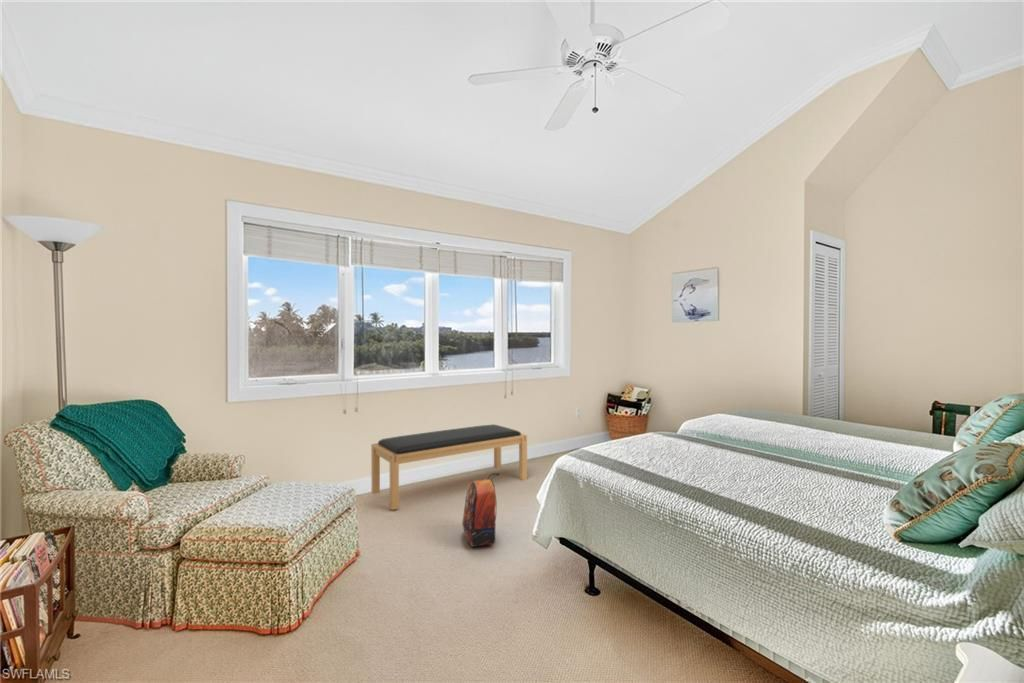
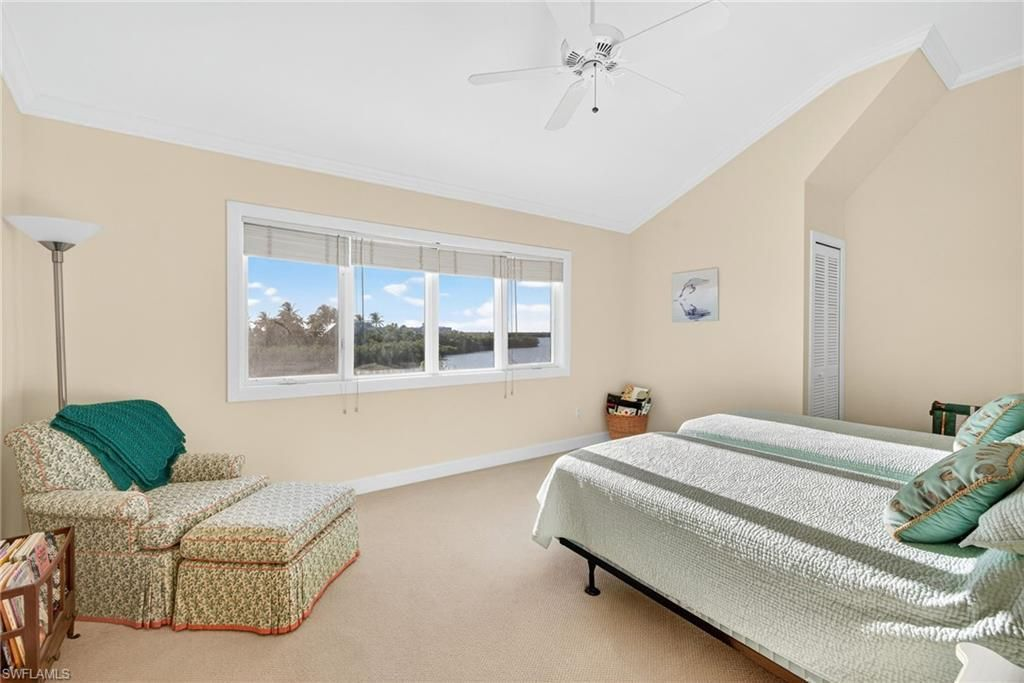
- bench [370,423,528,511]
- backpack [461,472,501,548]
